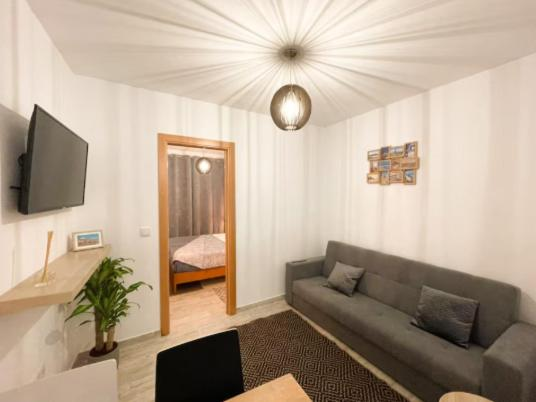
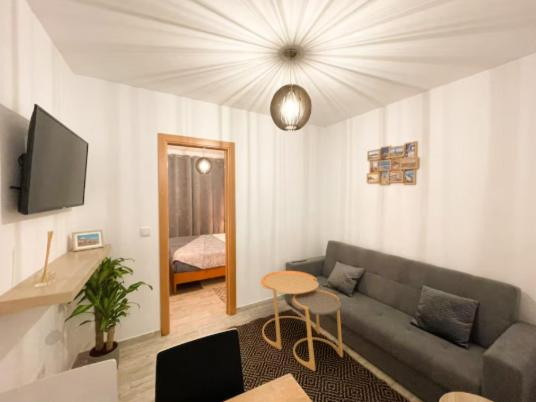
+ side table [259,270,344,372]
